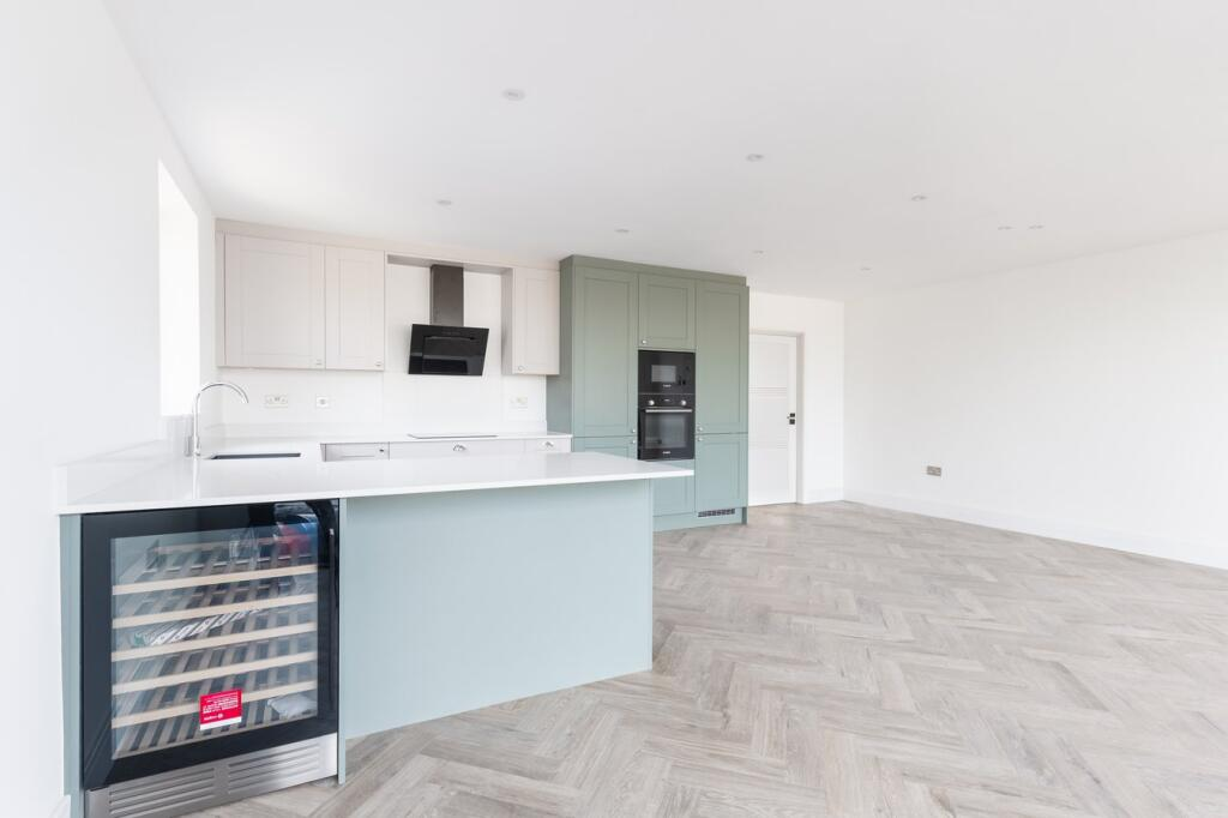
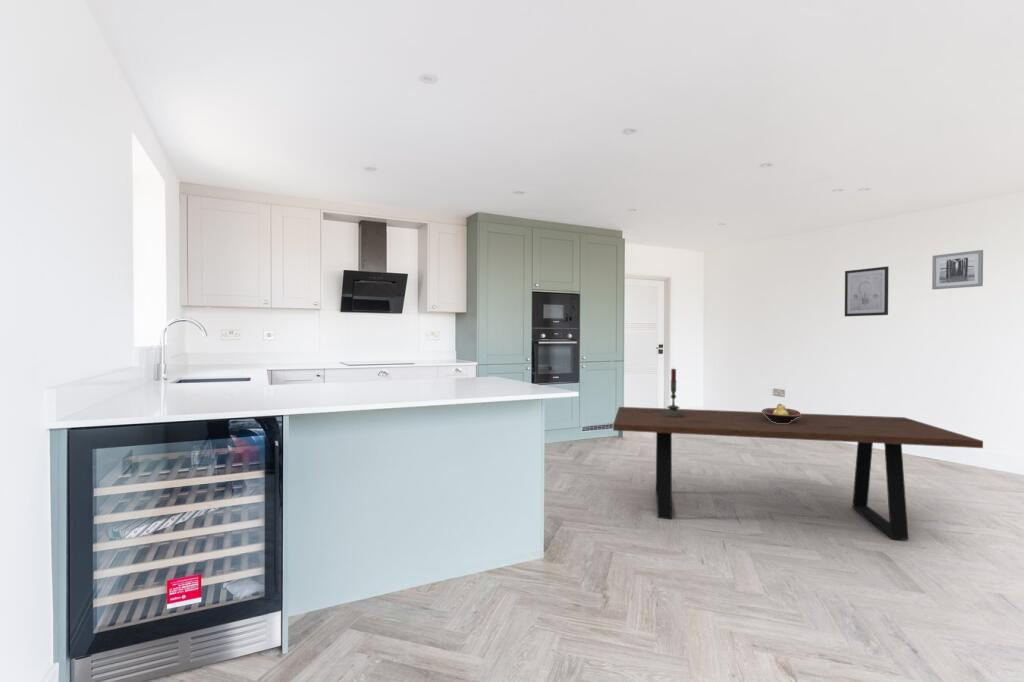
+ dining table [612,406,984,541]
+ wall art [844,265,889,317]
+ wall art [931,249,984,290]
+ fruit bowl [761,403,801,423]
+ candle [663,366,683,418]
